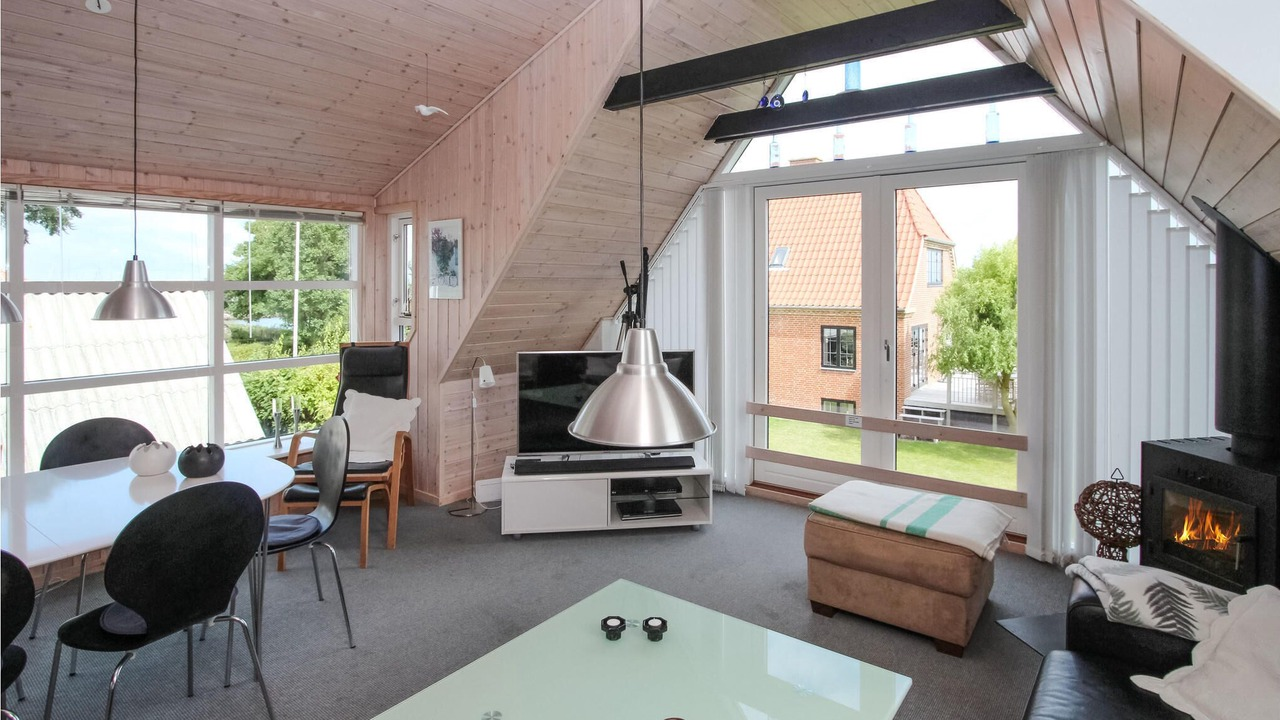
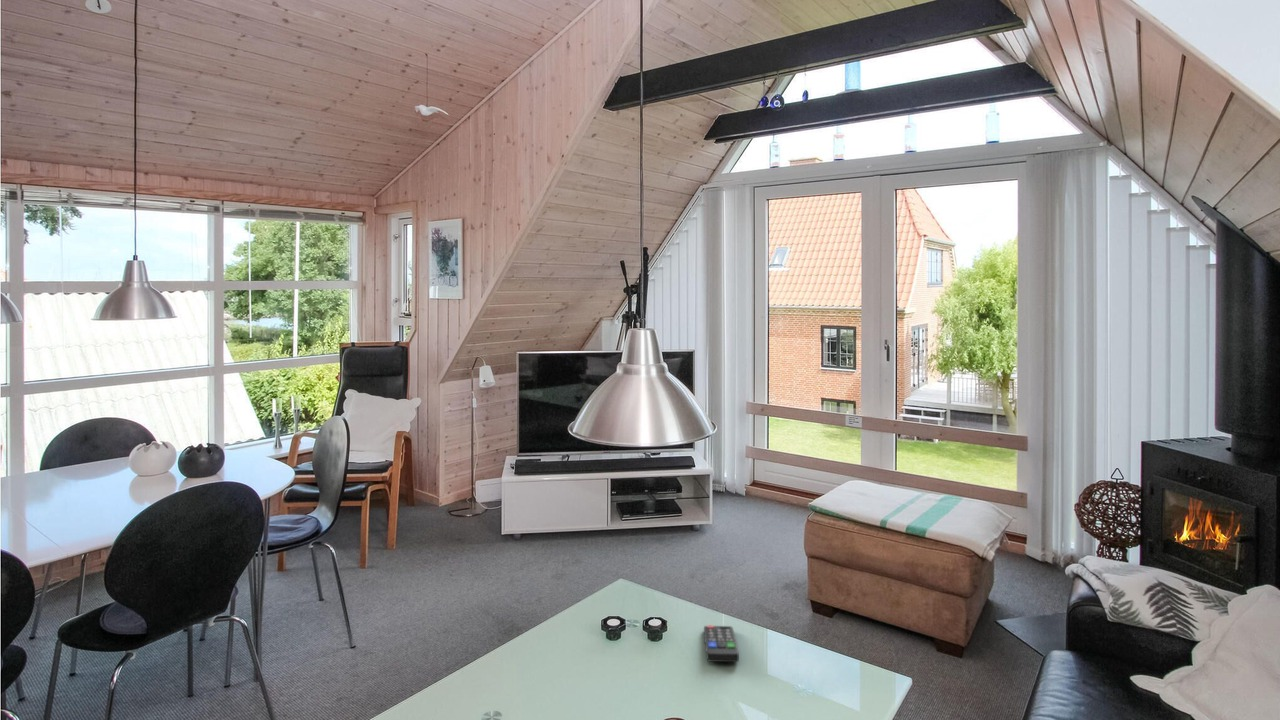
+ remote control [703,624,740,663]
